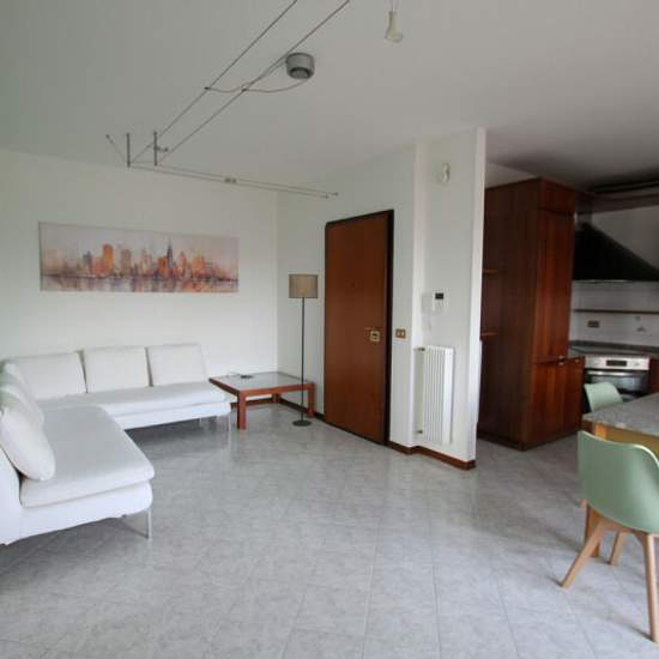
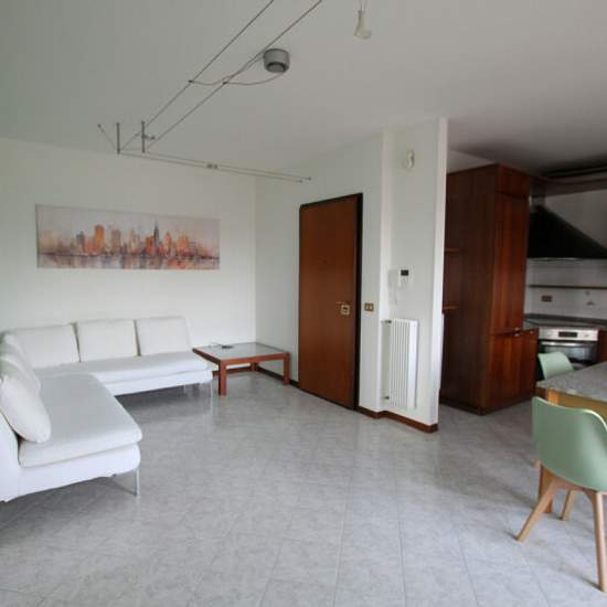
- floor lamp [288,273,320,427]
